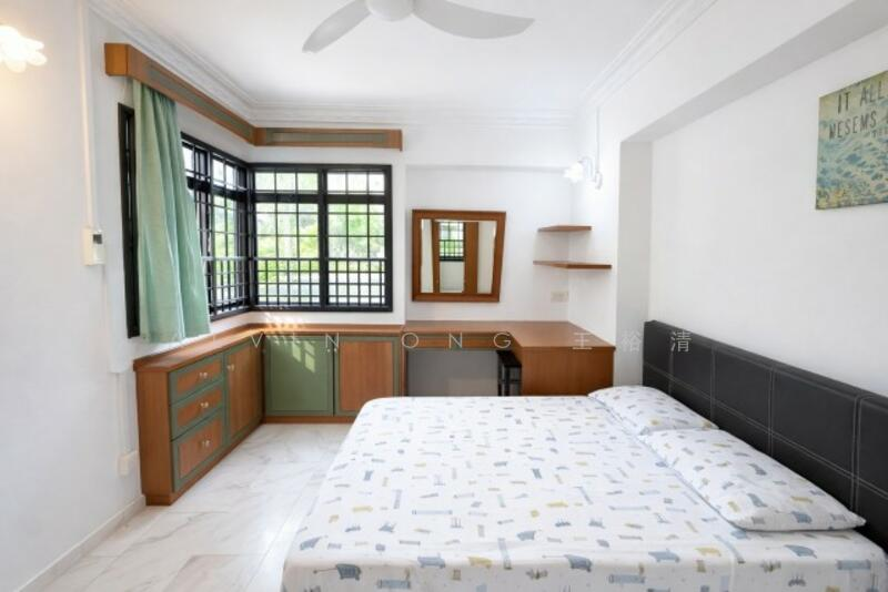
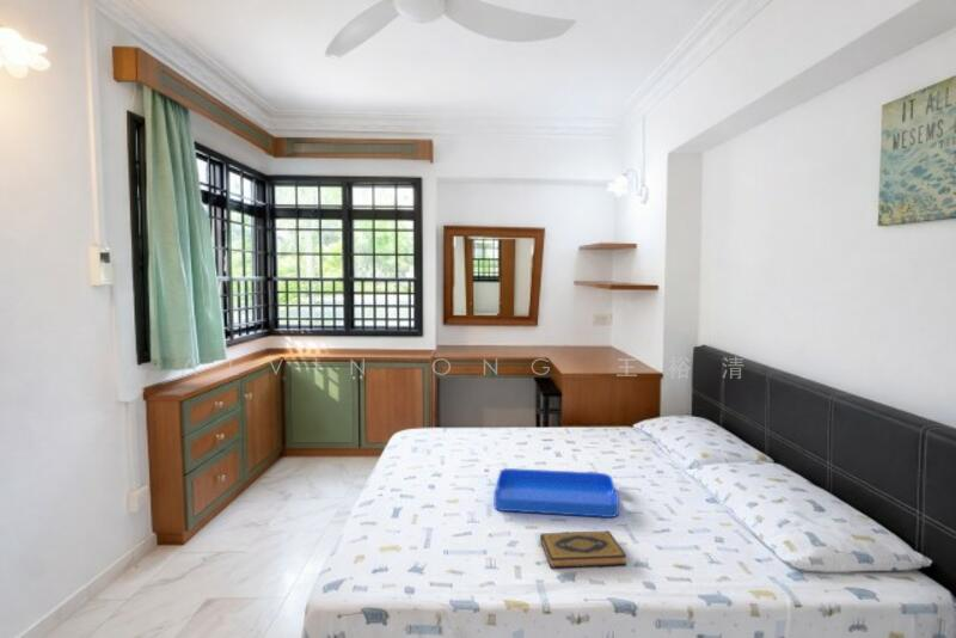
+ hardback book [539,530,627,570]
+ serving tray [492,467,620,519]
